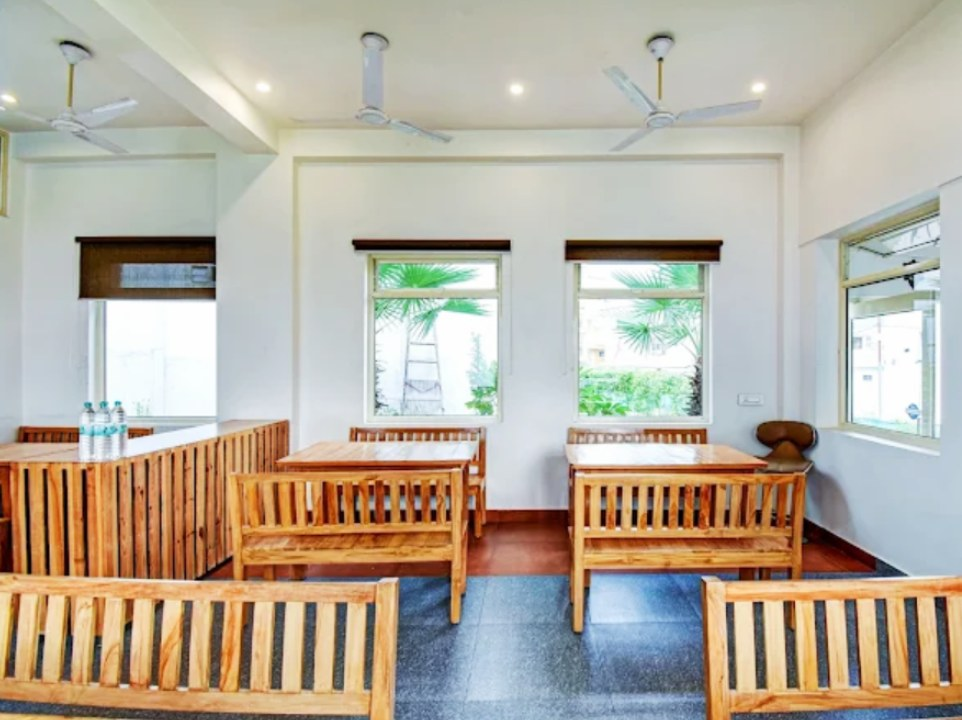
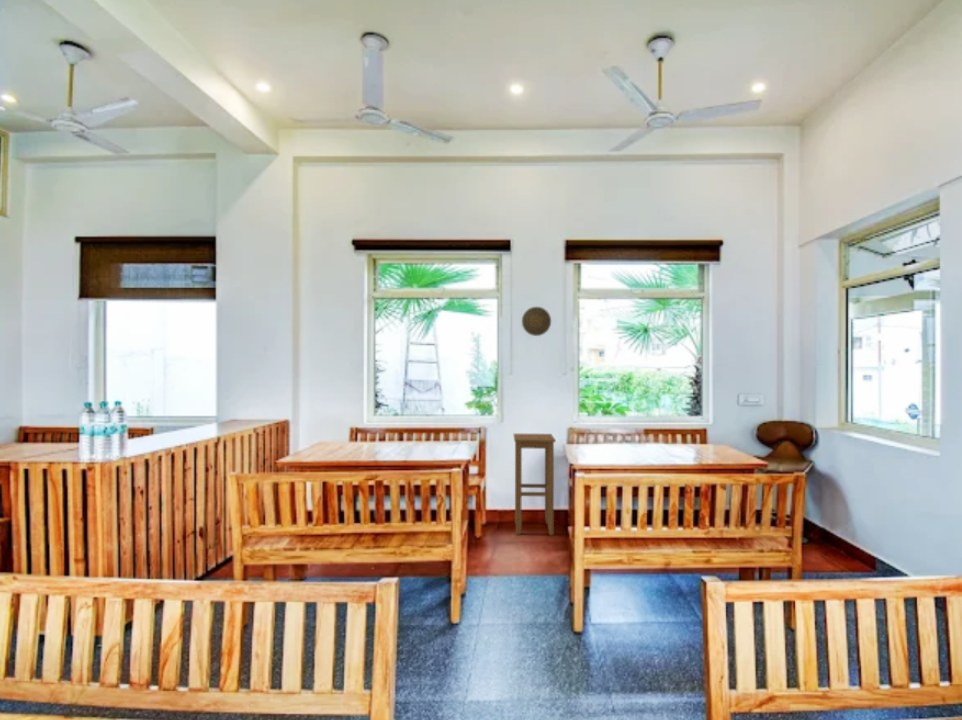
+ decorative plate [521,306,552,337]
+ stool [513,433,557,536]
